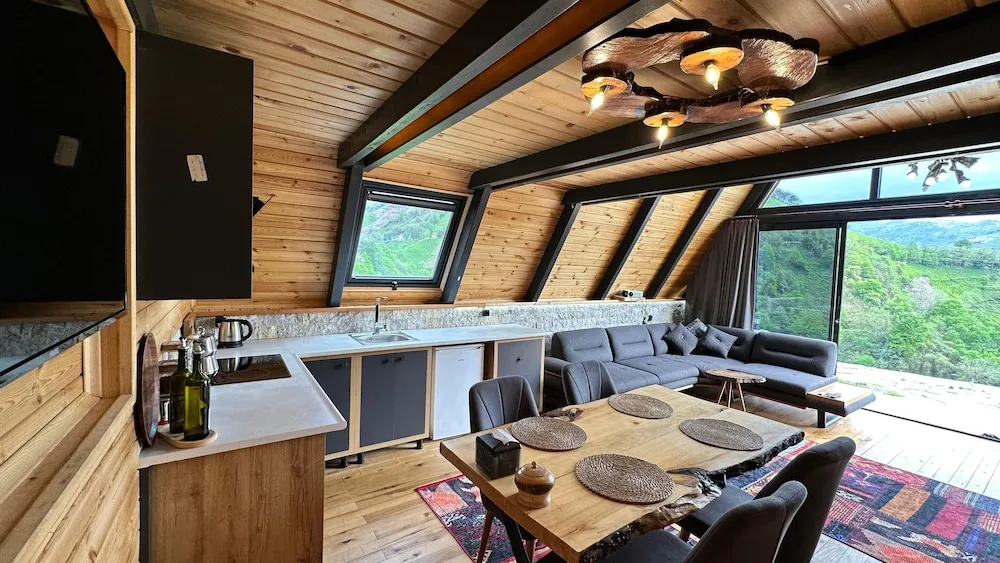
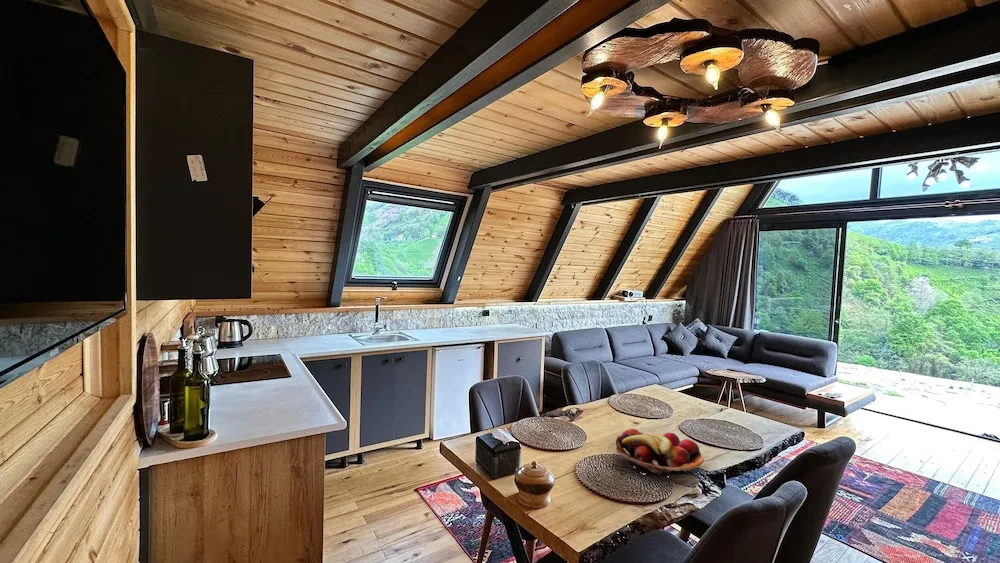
+ fruit basket [615,428,705,477]
